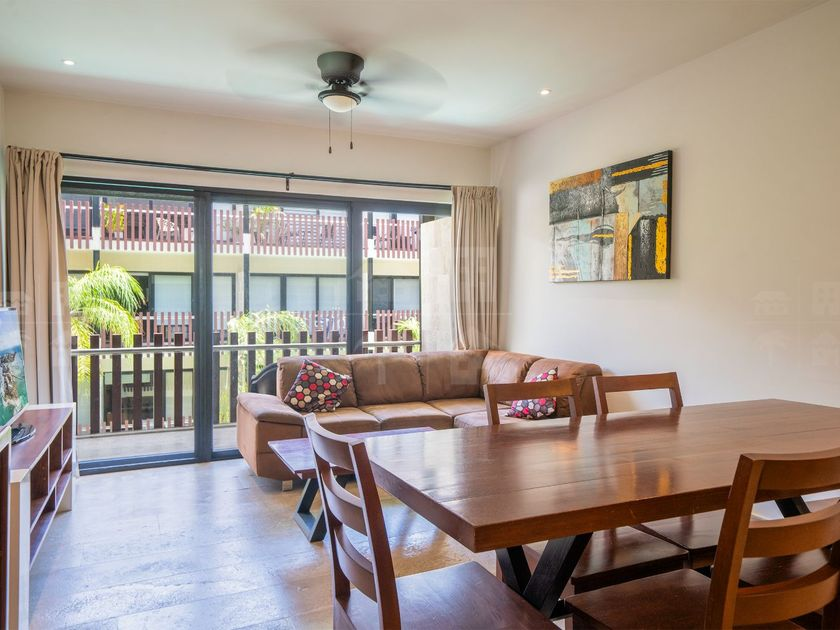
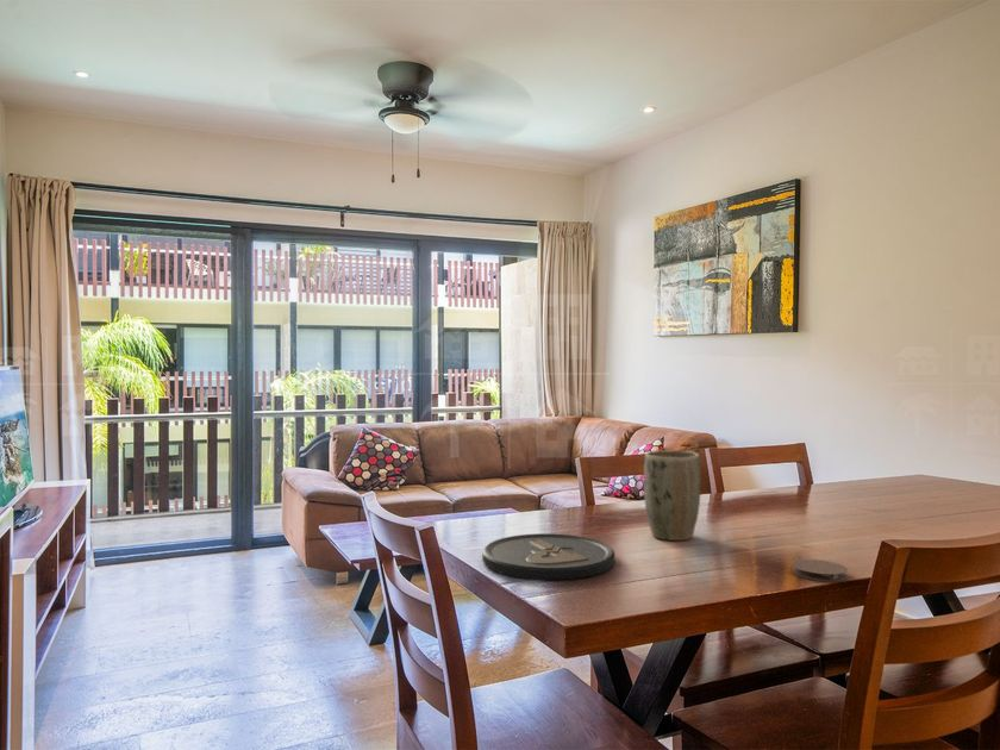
+ coaster [792,558,849,582]
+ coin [481,532,615,581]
+ plant pot [643,449,702,542]
